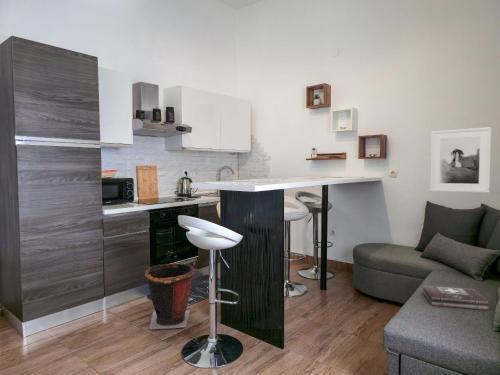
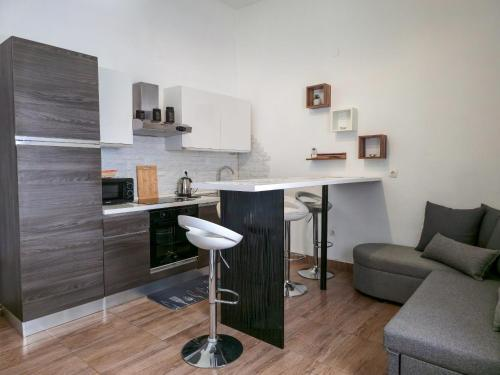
- first aid kit [422,285,490,311]
- waste bin [144,259,196,330]
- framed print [429,126,492,194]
